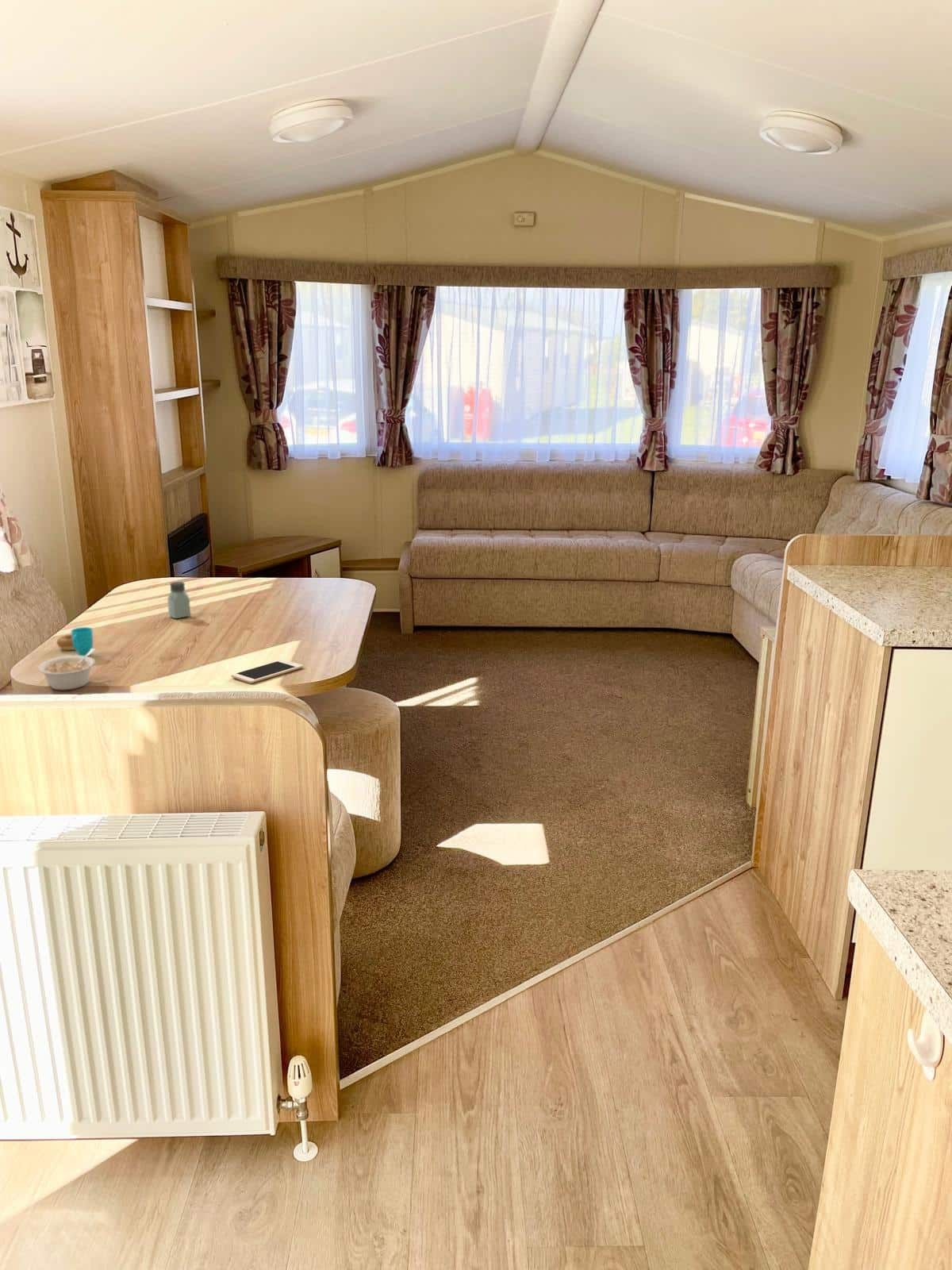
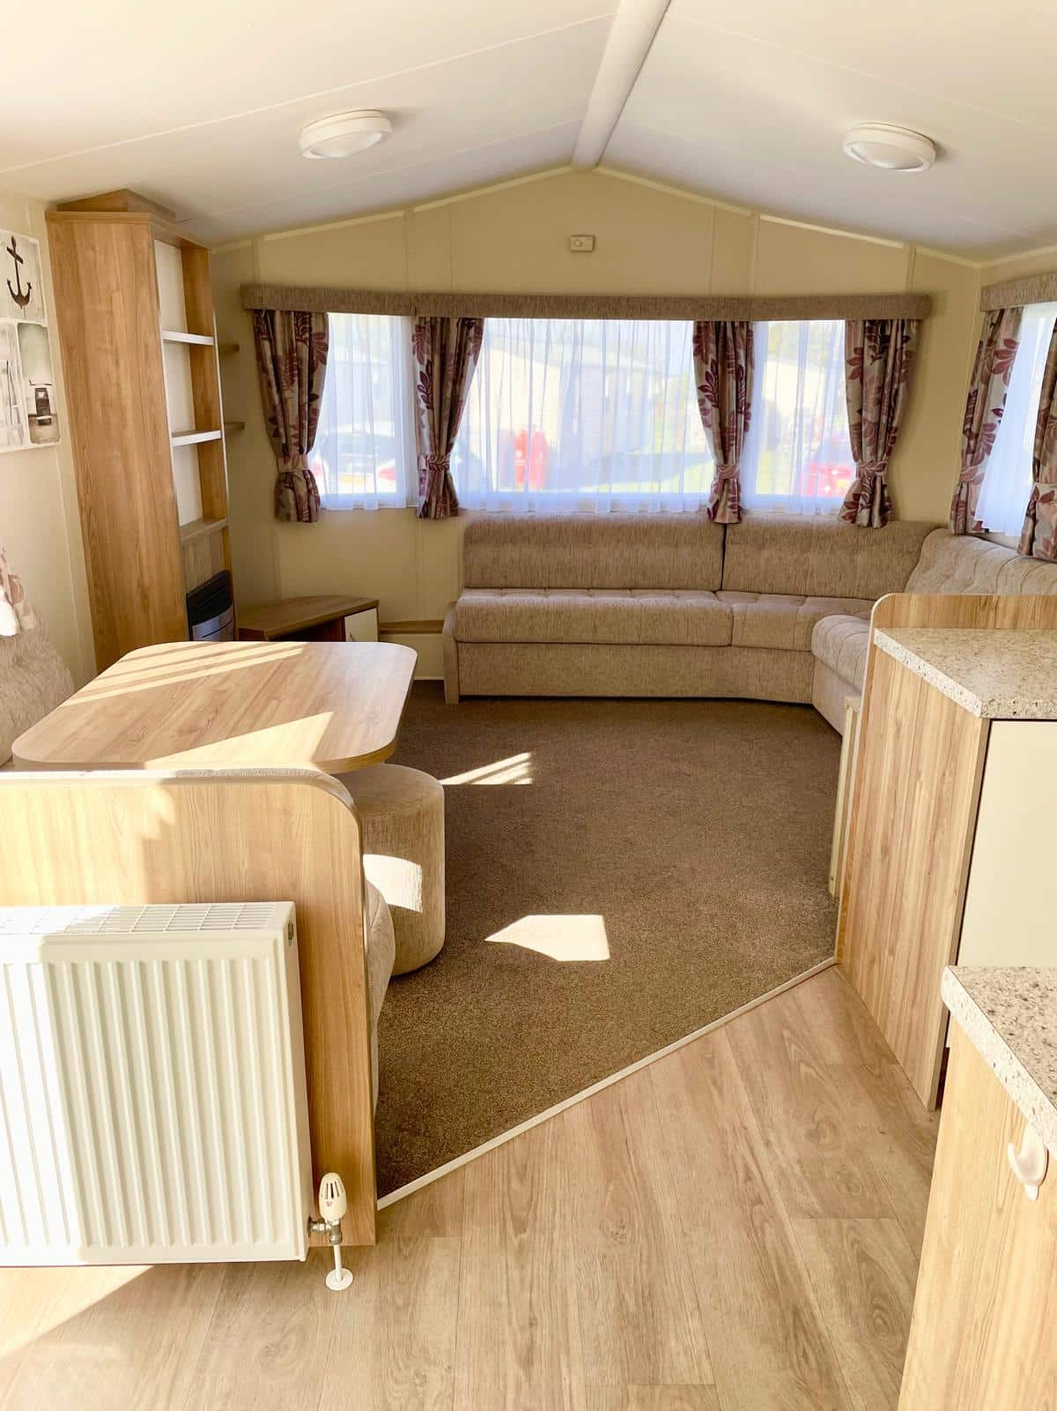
- cup [56,626,94,656]
- cell phone [231,659,304,684]
- legume [37,648,96,691]
- saltshaker [167,581,191,619]
